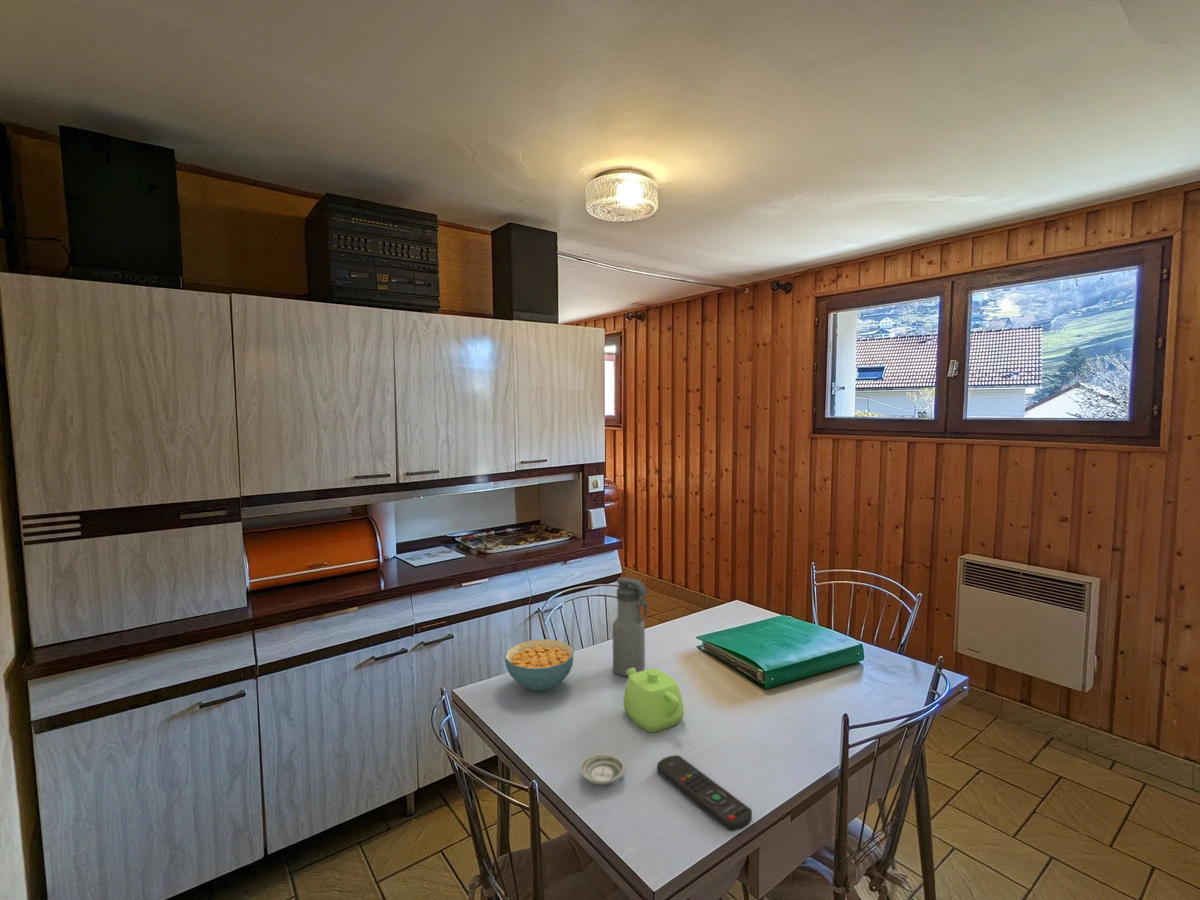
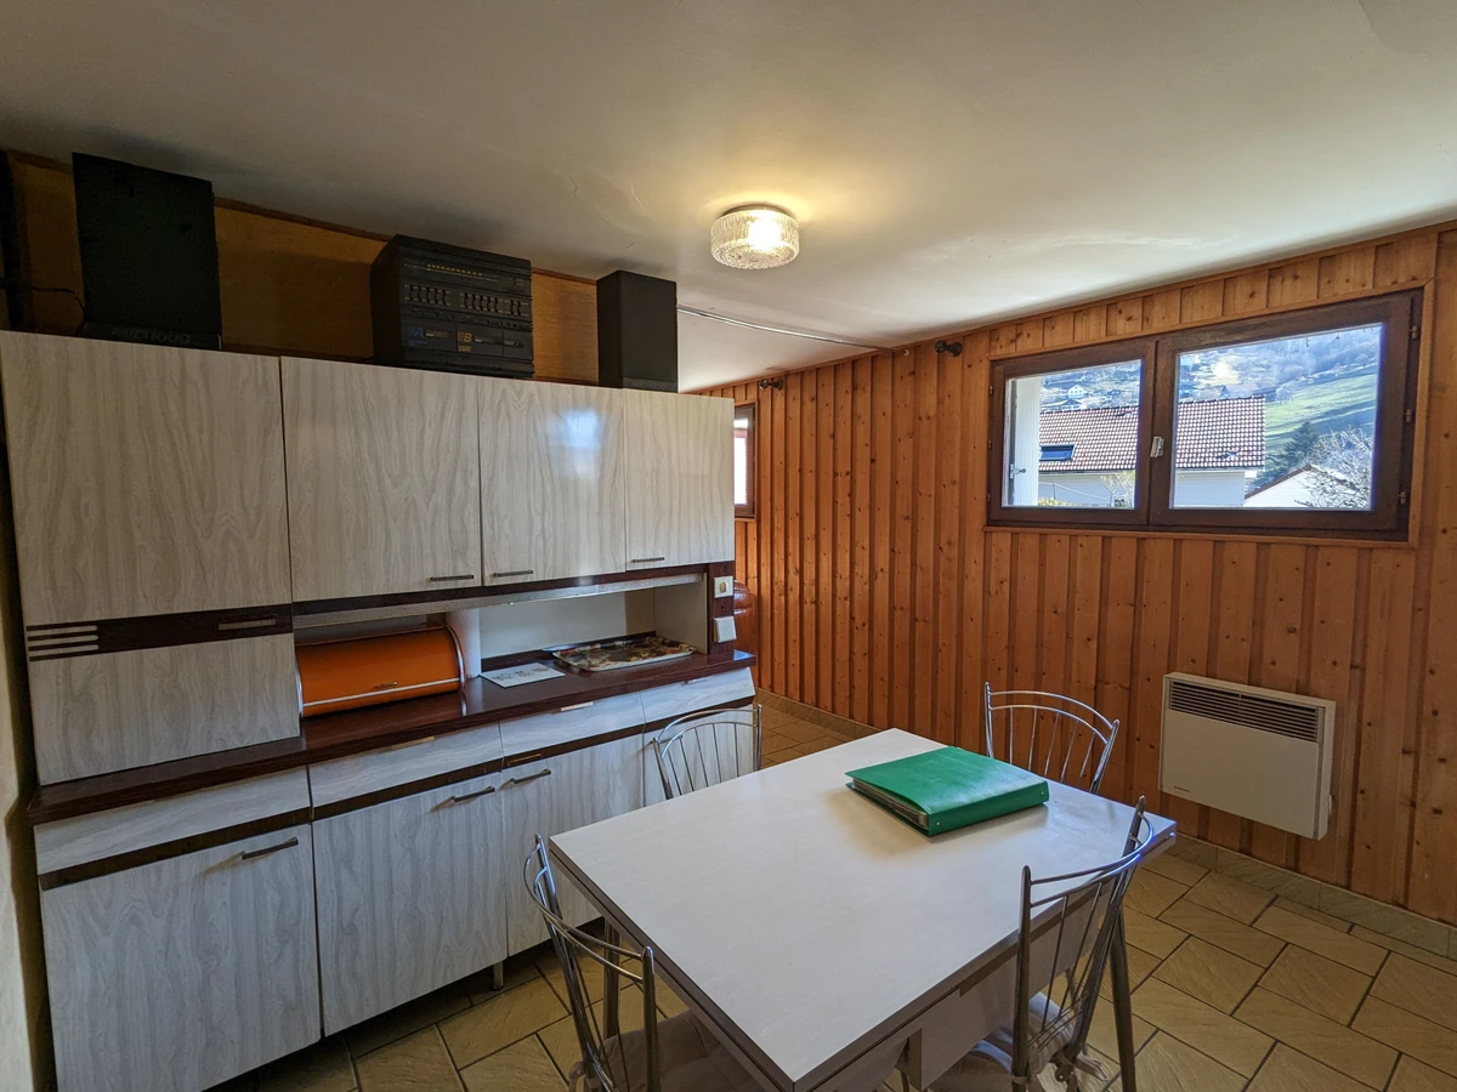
- remote control [656,754,753,832]
- teapot [623,667,685,733]
- water bottle [612,576,648,677]
- cereal bowl [504,638,575,692]
- saucer [579,753,626,786]
